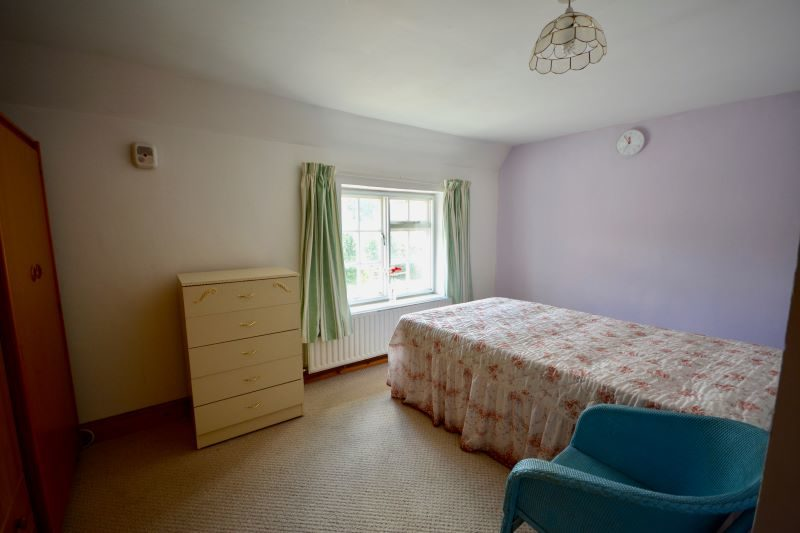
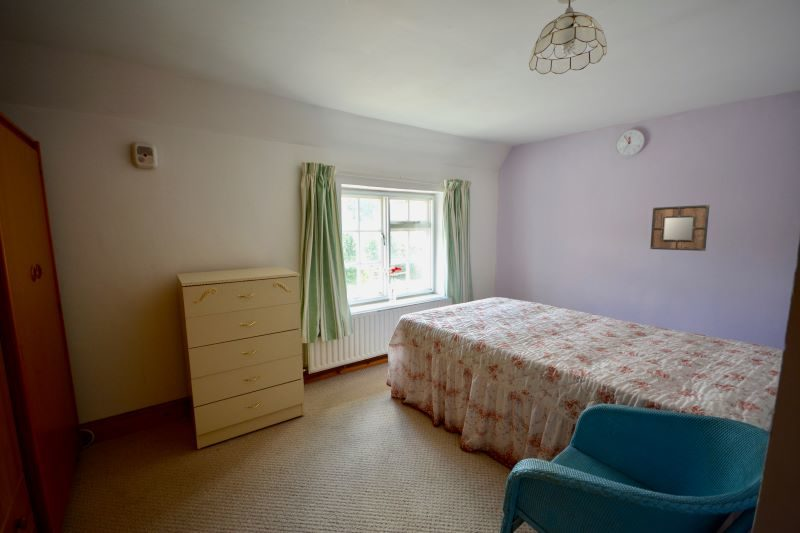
+ home mirror [649,204,710,252]
